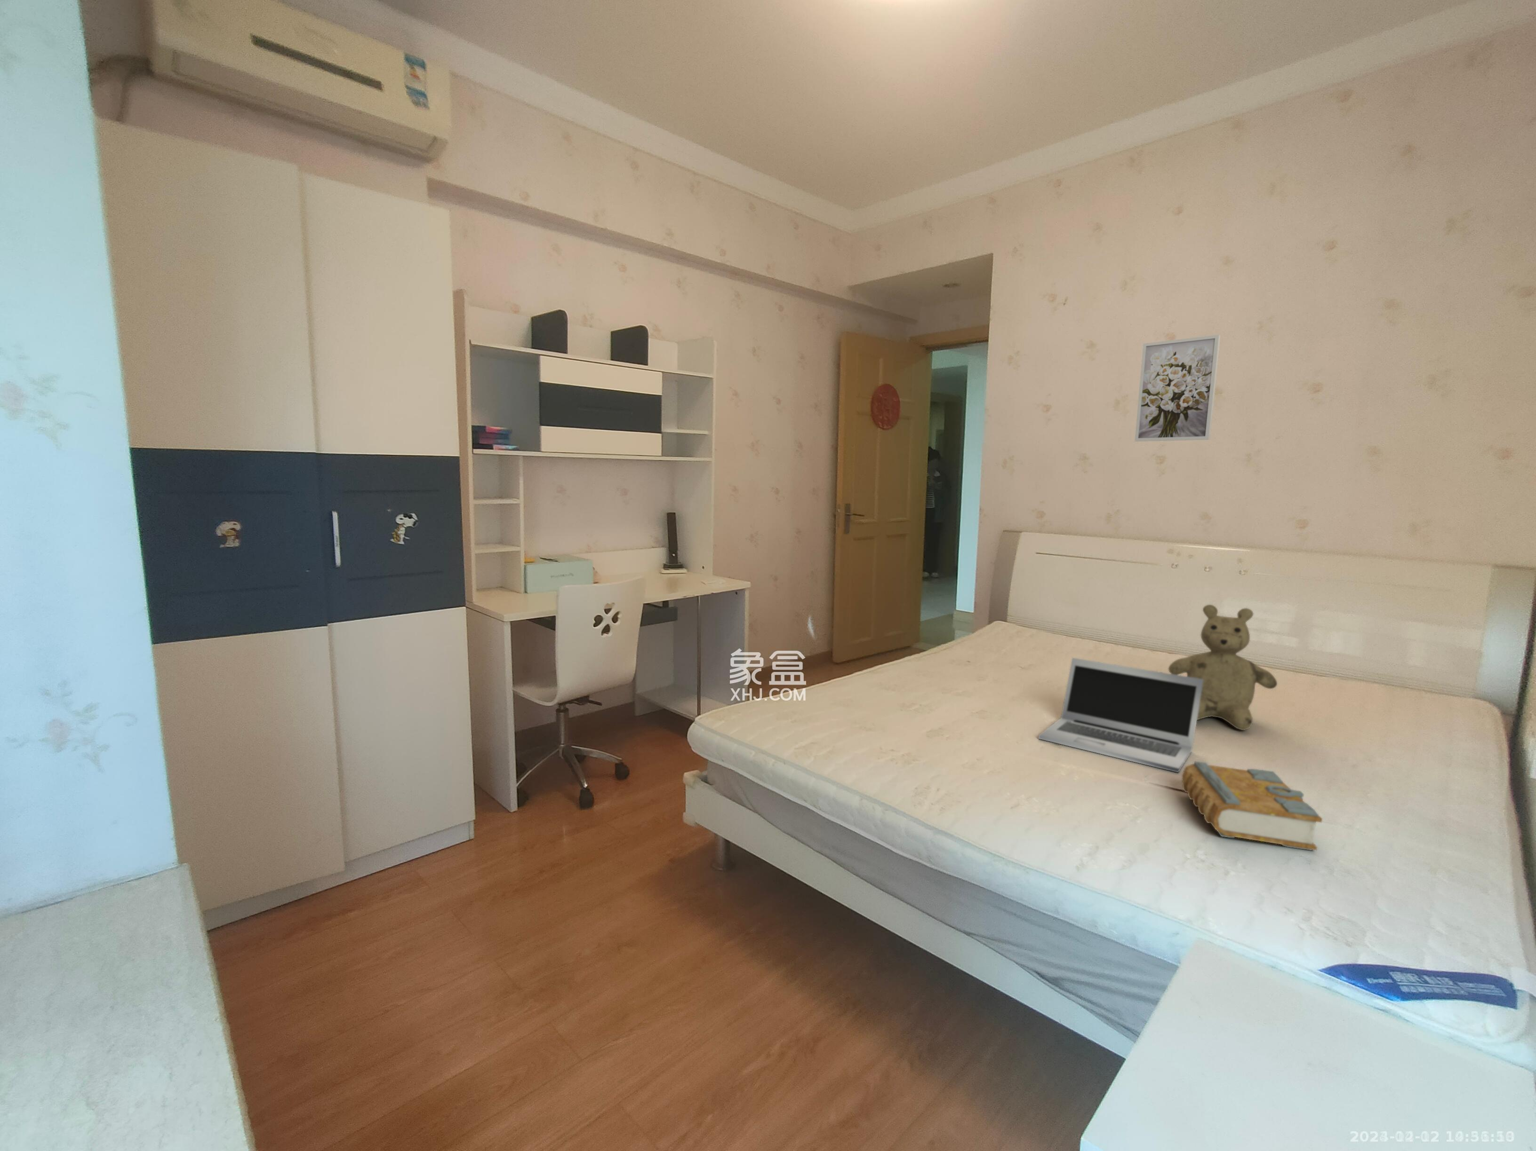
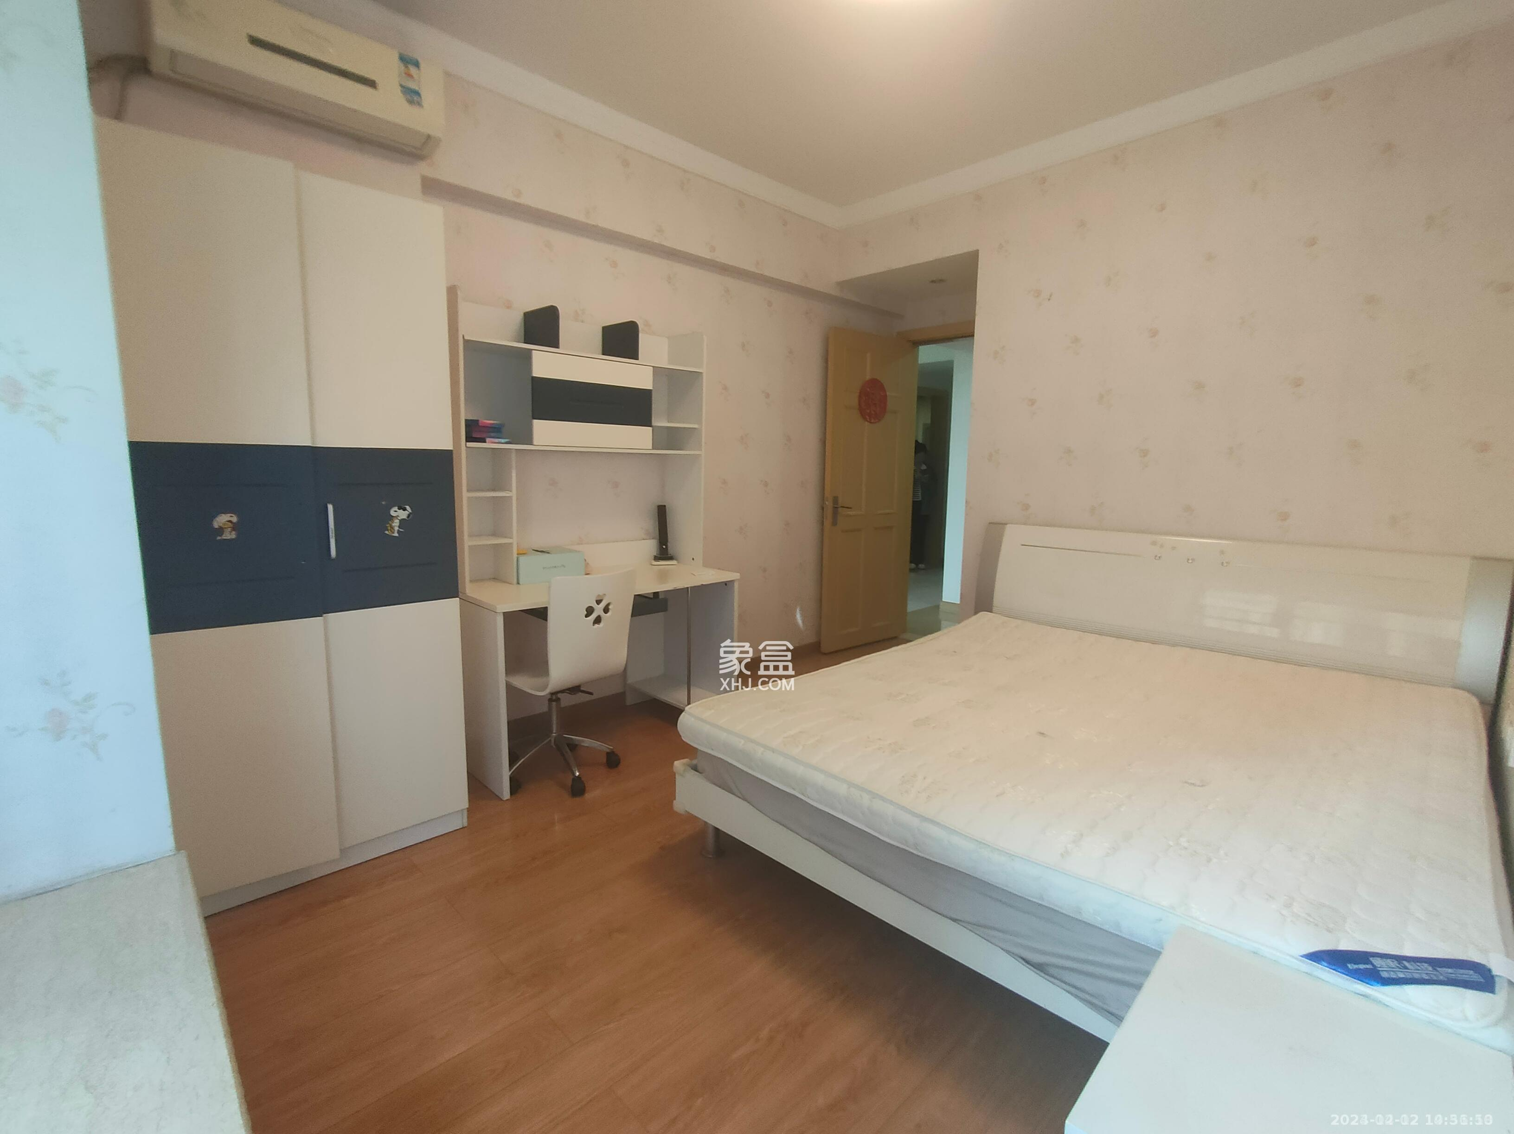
- laptop [1038,658,1203,773]
- teddy bear [1168,605,1277,730]
- book [1182,760,1323,851]
- wall art [1134,335,1222,443]
